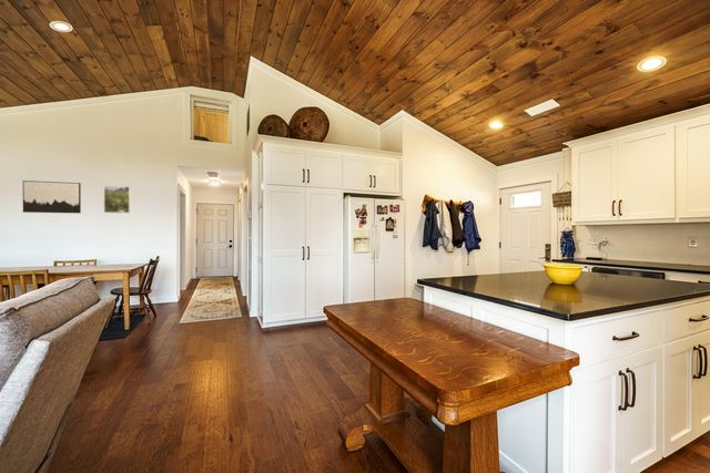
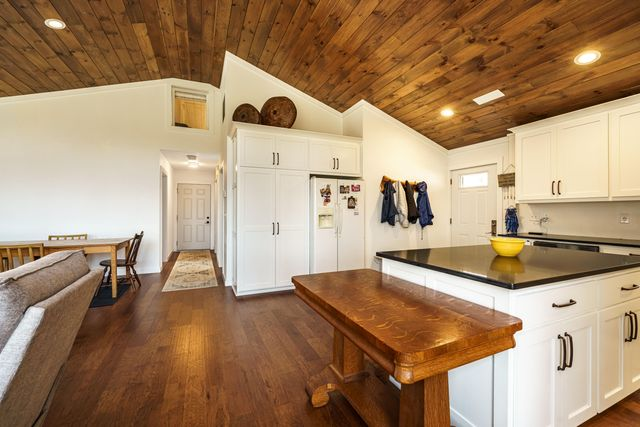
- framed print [103,185,131,214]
- wall art [22,179,82,214]
